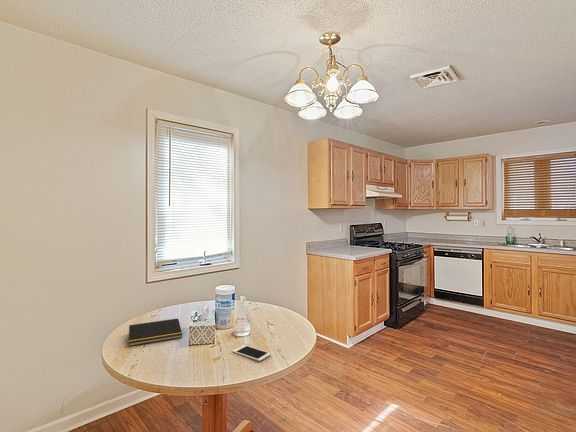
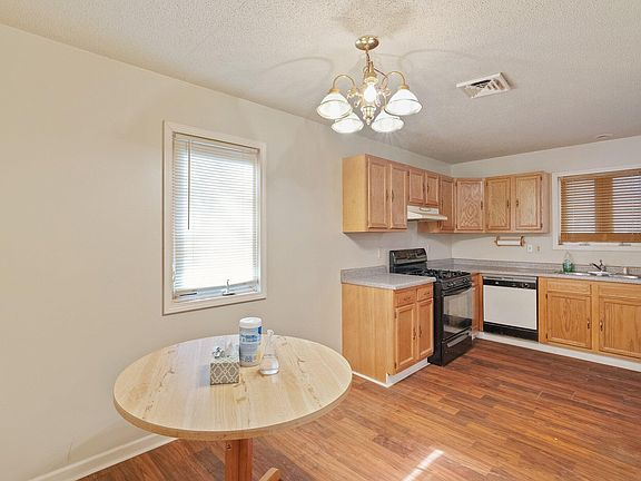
- notepad [127,317,183,347]
- cell phone [231,344,272,362]
